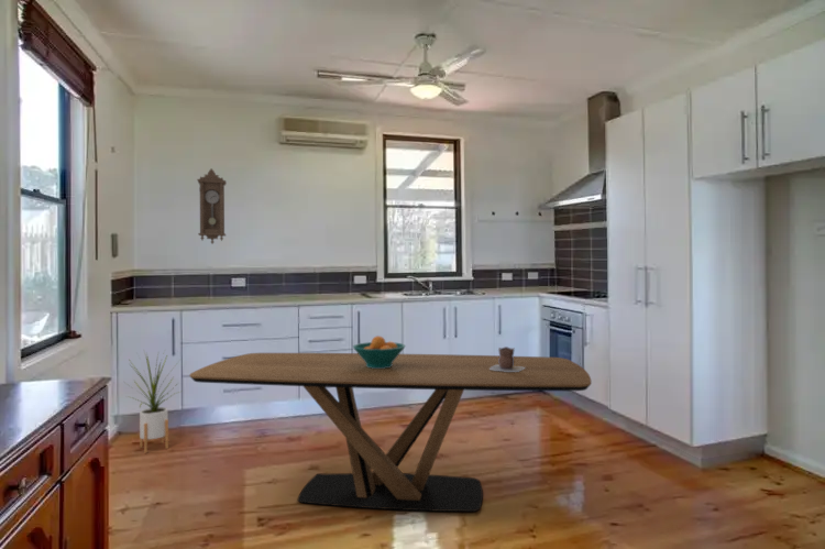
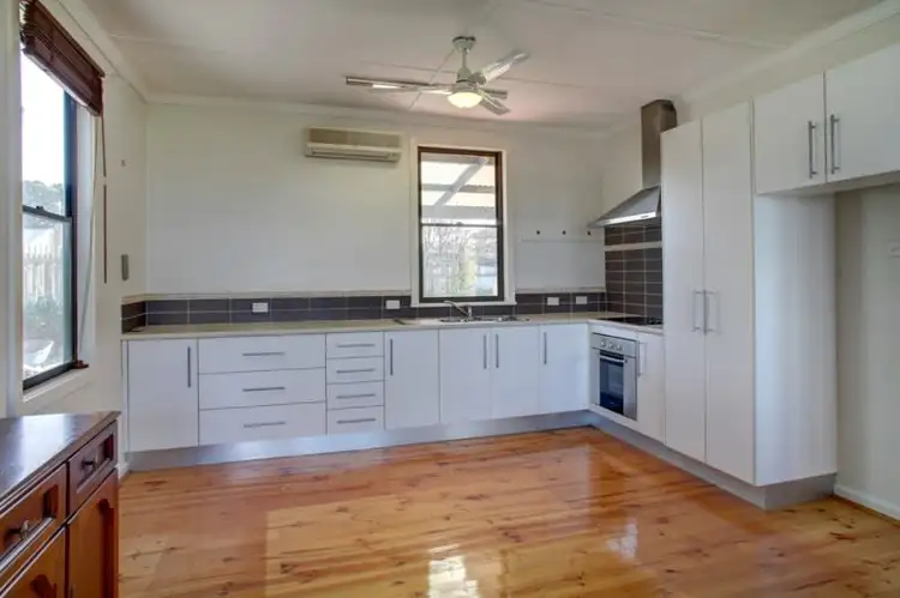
- fruit bowl [352,334,407,369]
- dining table [189,352,593,513]
- vase [490,345,525,372]
- house plant [124,348,182,454]
- pendulum clock [196,167,228,245]
